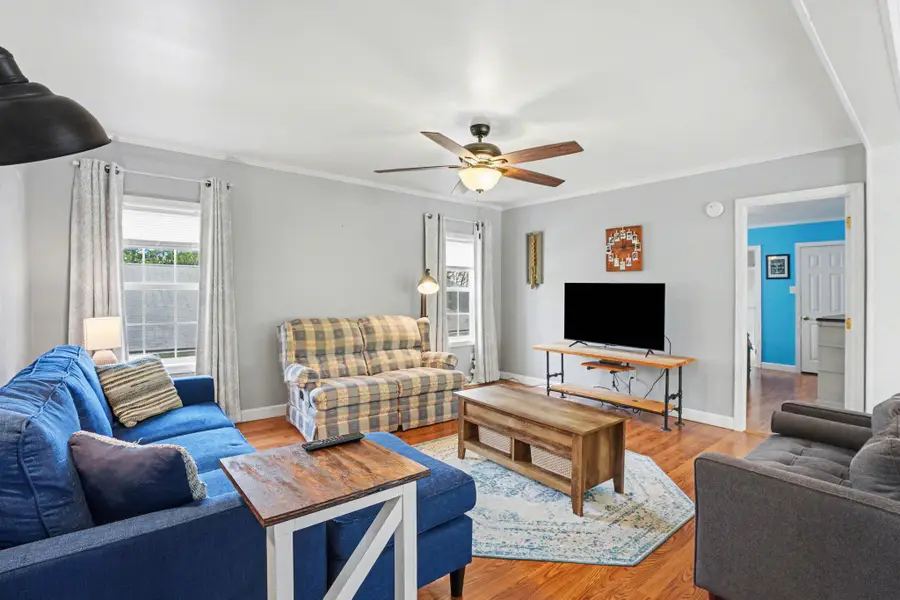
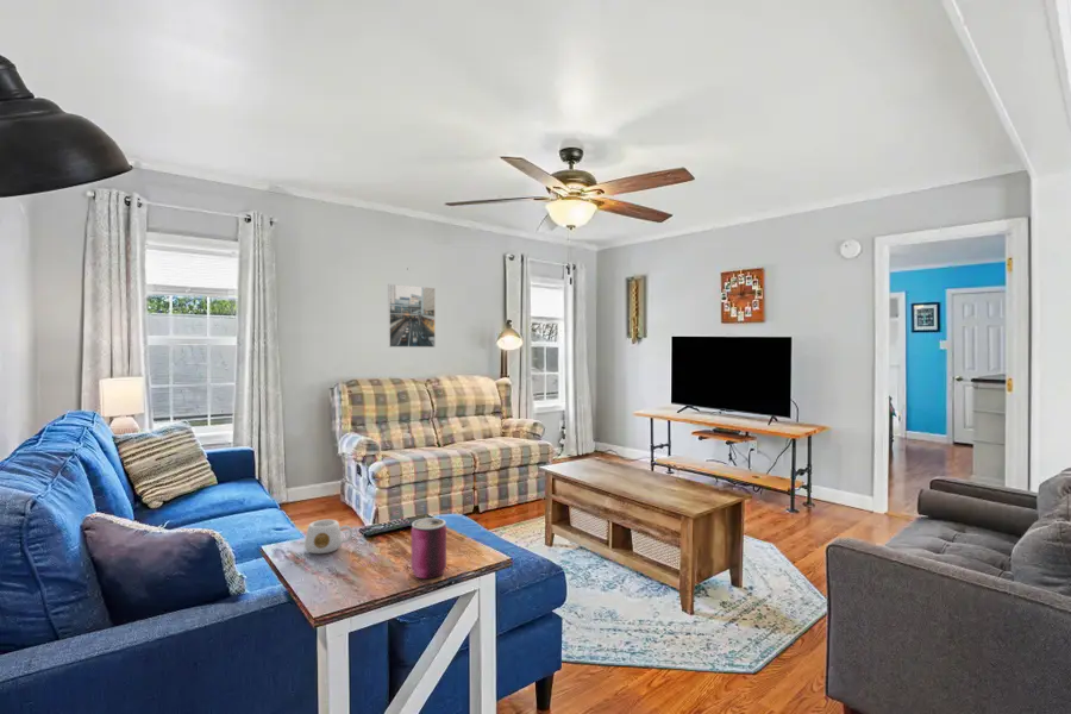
+ can [411,516,447,580]
+ mug [303,519,353,555]
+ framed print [387,283,437,349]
